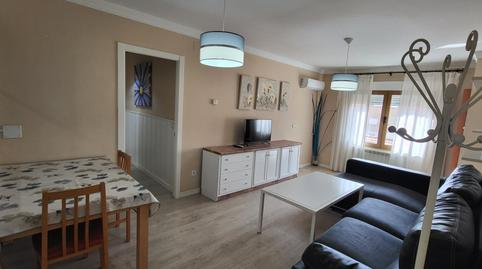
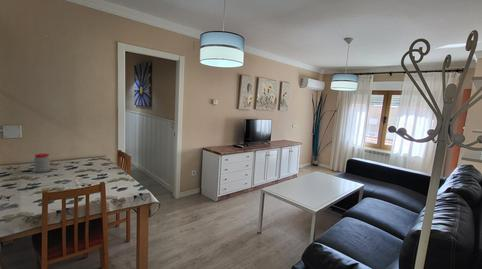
+ jar [33,153,51,174]
